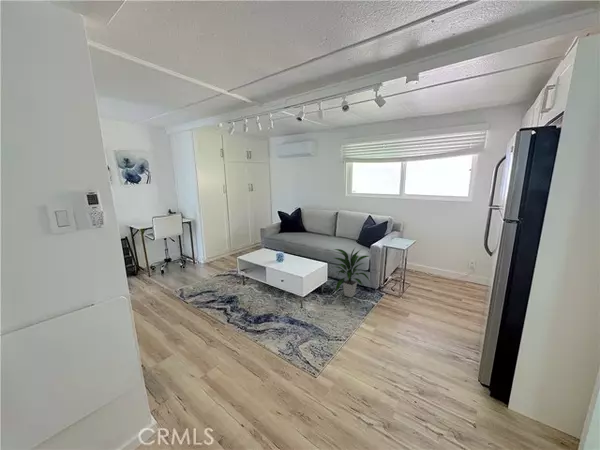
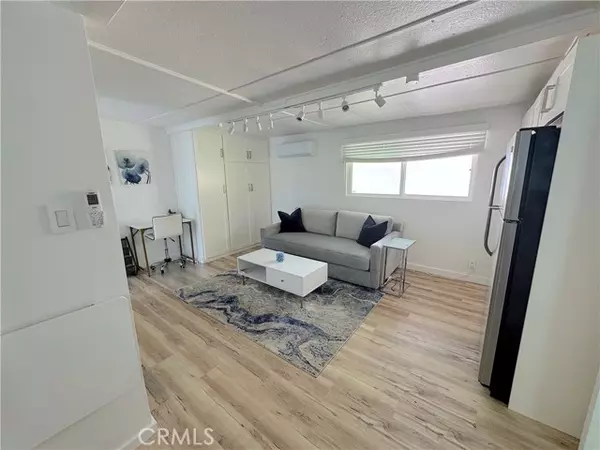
- indoor plant [334,247,370,298]
